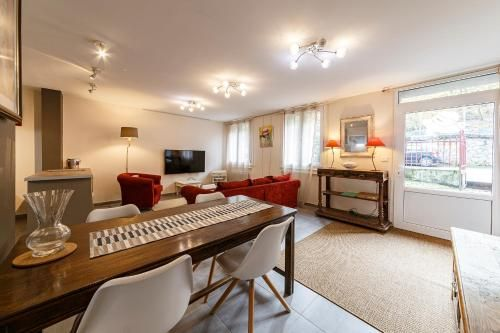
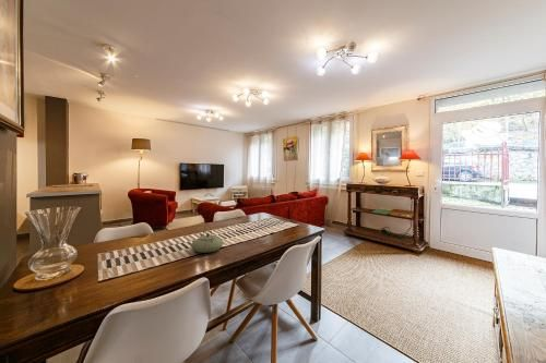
+ teapot [190,223,225,254]
